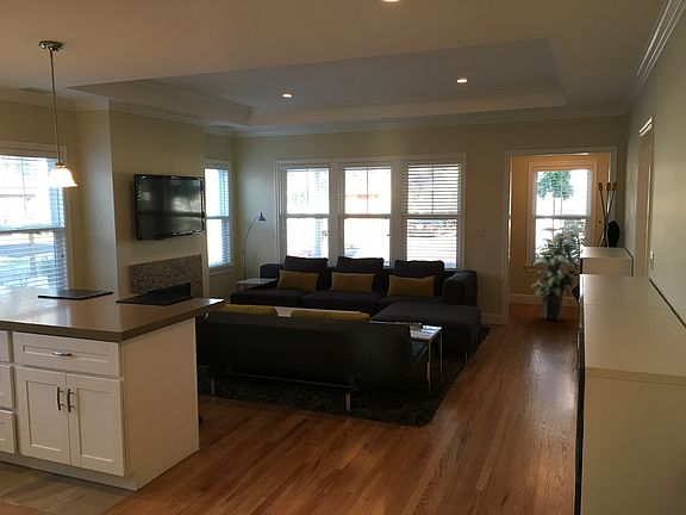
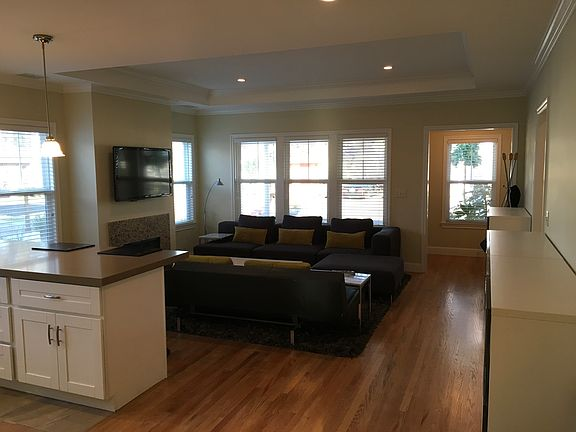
- indoor plant [530,227,580,321]
